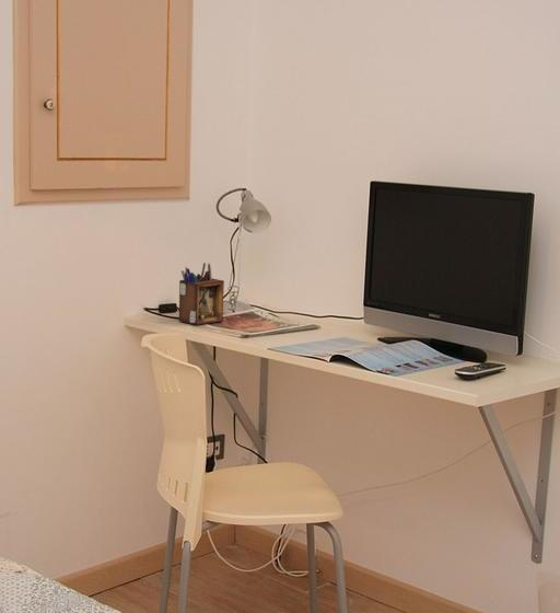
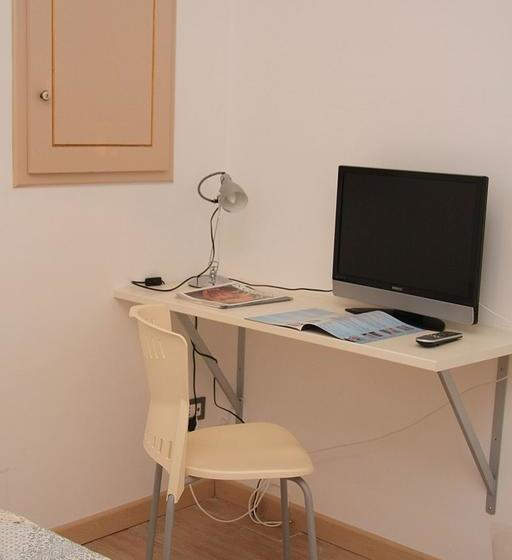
- desk organizer [178,262,225,326]
